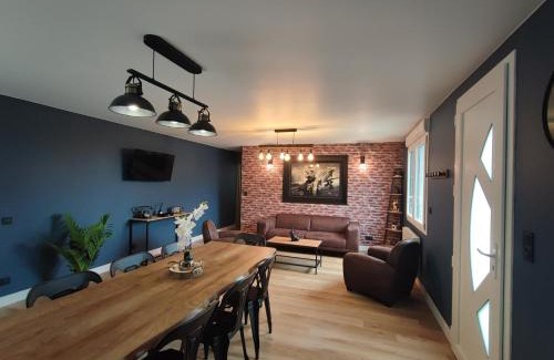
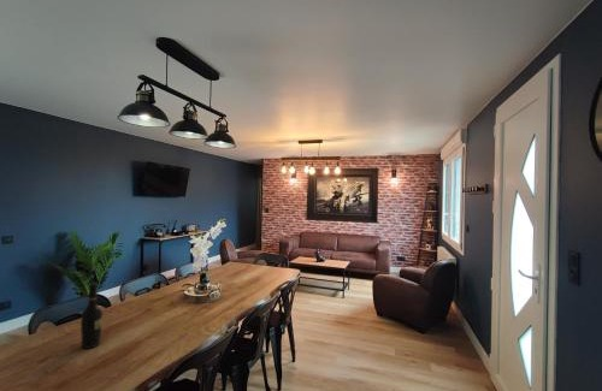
+ wine bottle [79,283,104,350]
